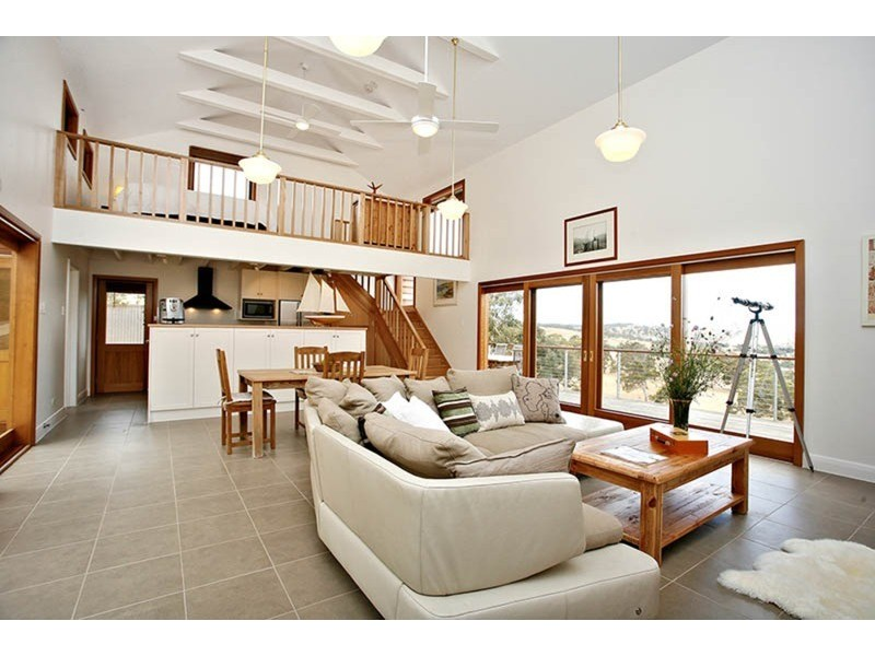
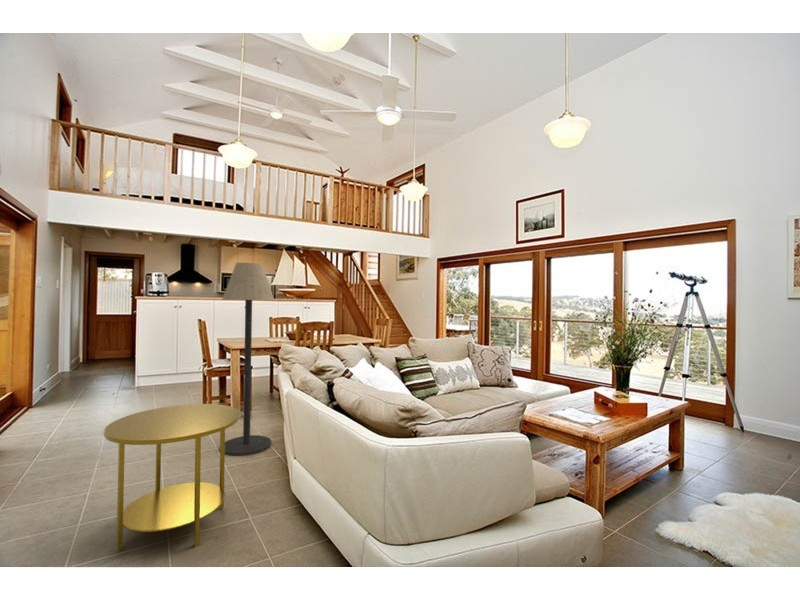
+ floor lamp [221,262,275,457]
+ side table [103,403,241,552]
